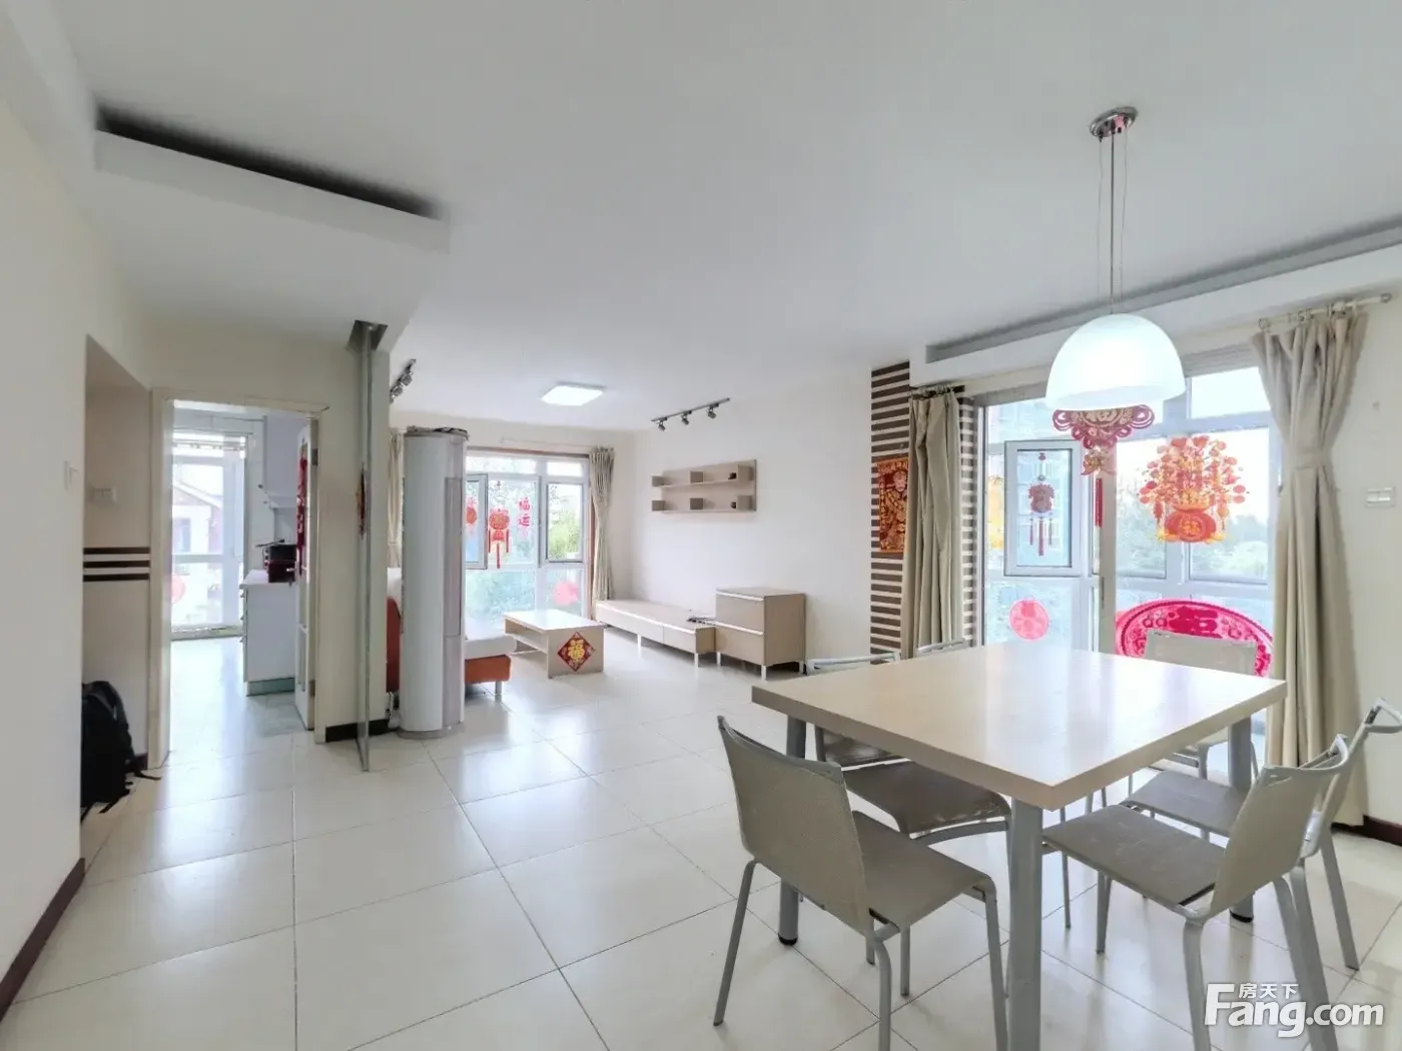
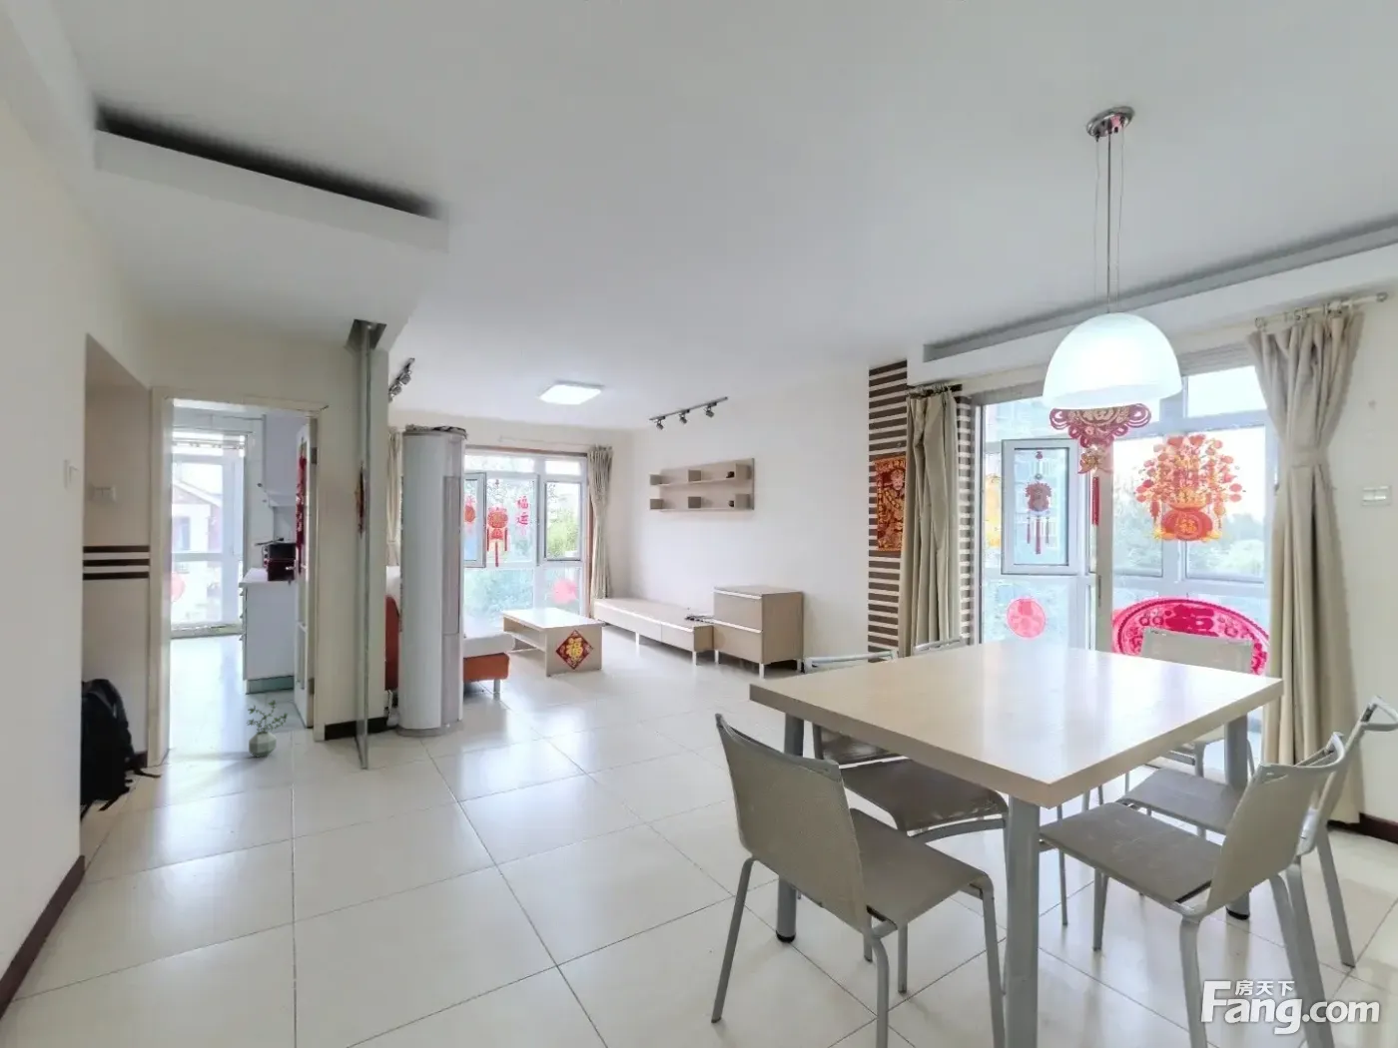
+ potted plant [244,699,288,758]
